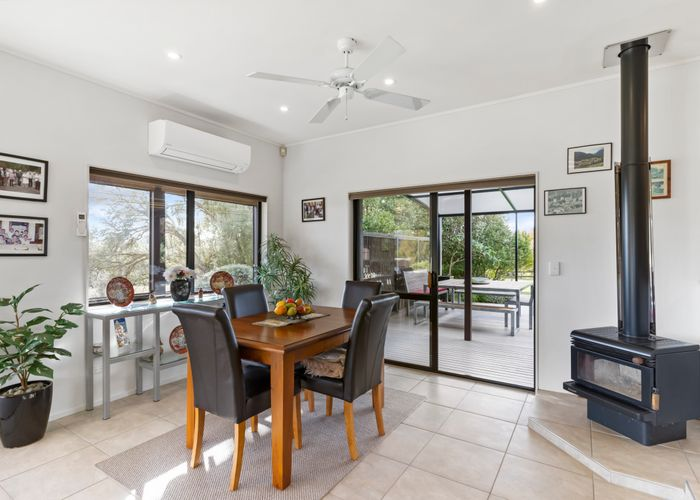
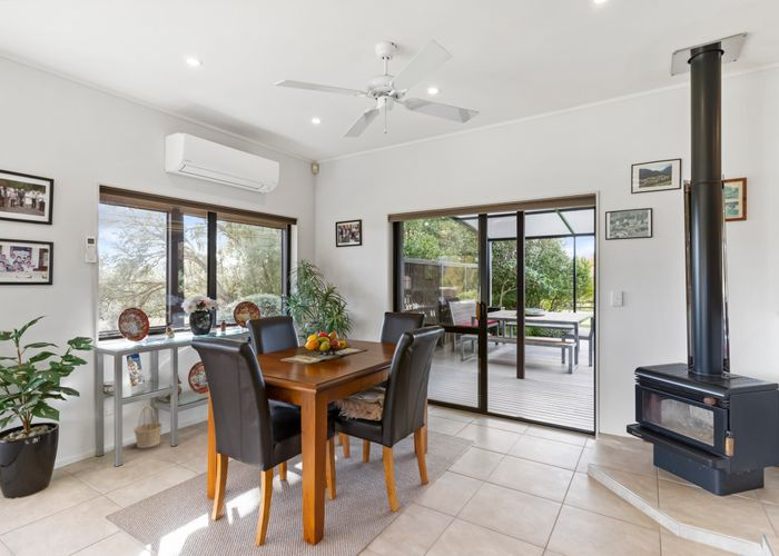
+ basket [132,405,165,449]
